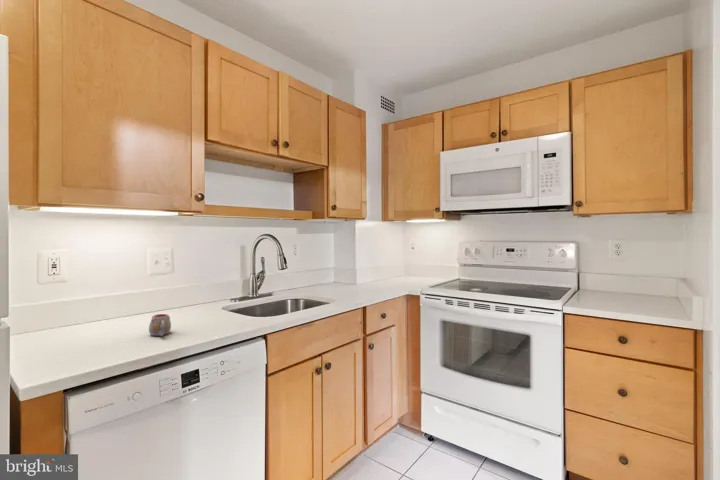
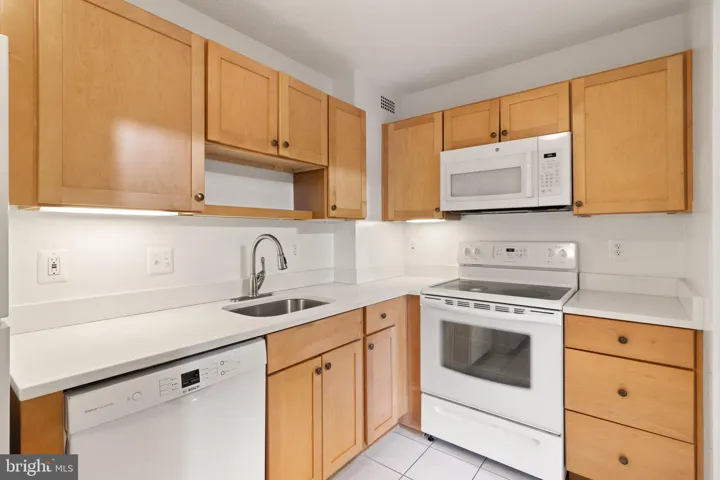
- mug [148,313,172,337]
